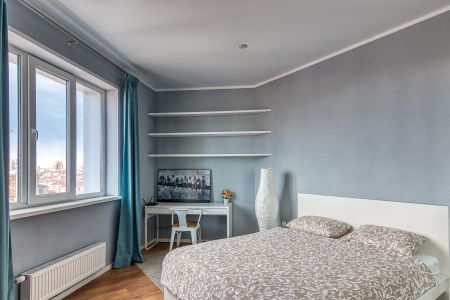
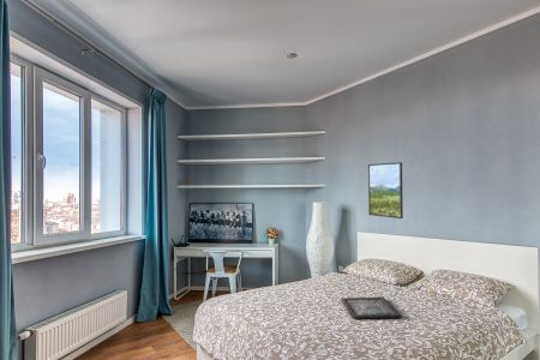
+ tray [341,296,402,319]
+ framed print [367,161,404,220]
